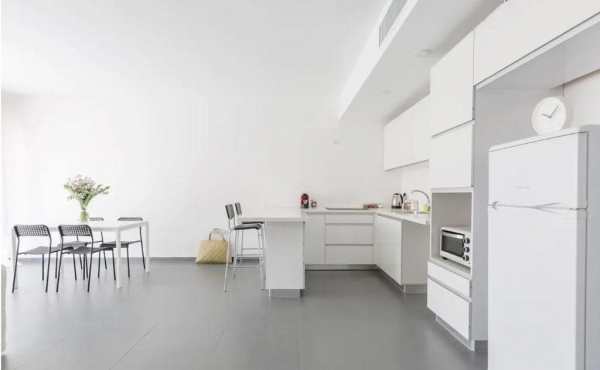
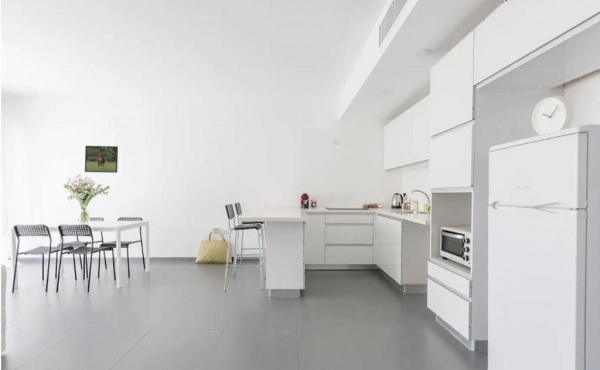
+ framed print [84,145,119,174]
